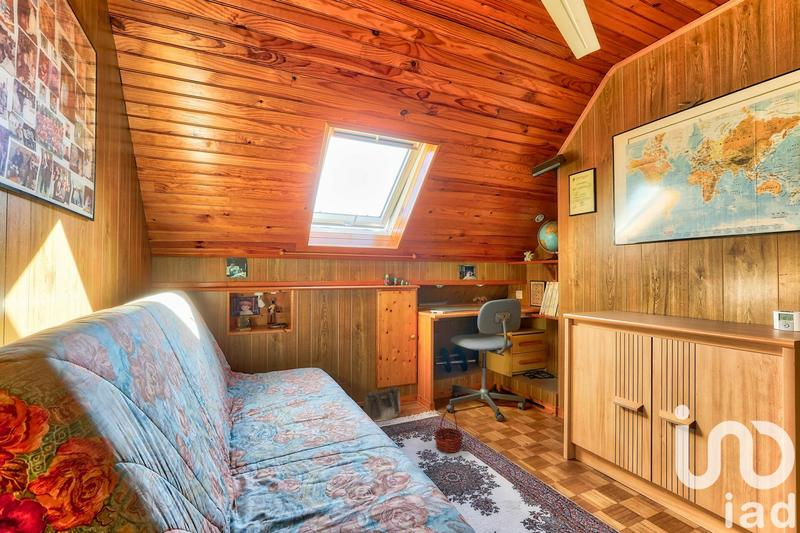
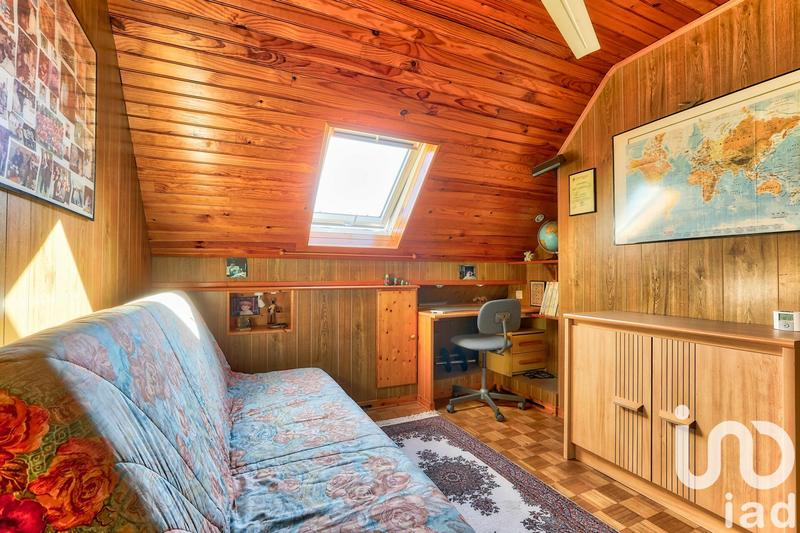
- saddlebag [362,386,402,422]
- basket [433,408,464,454]
